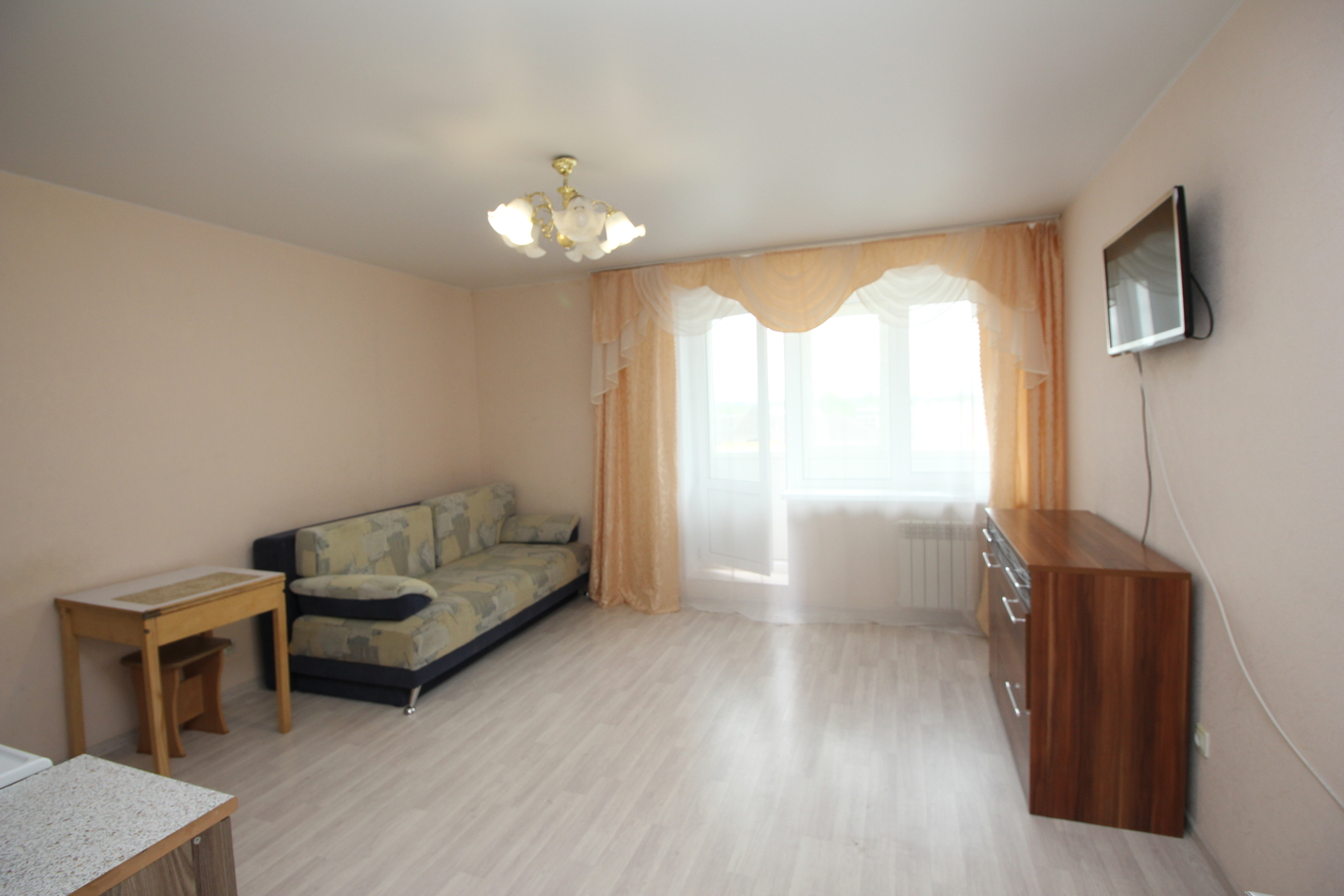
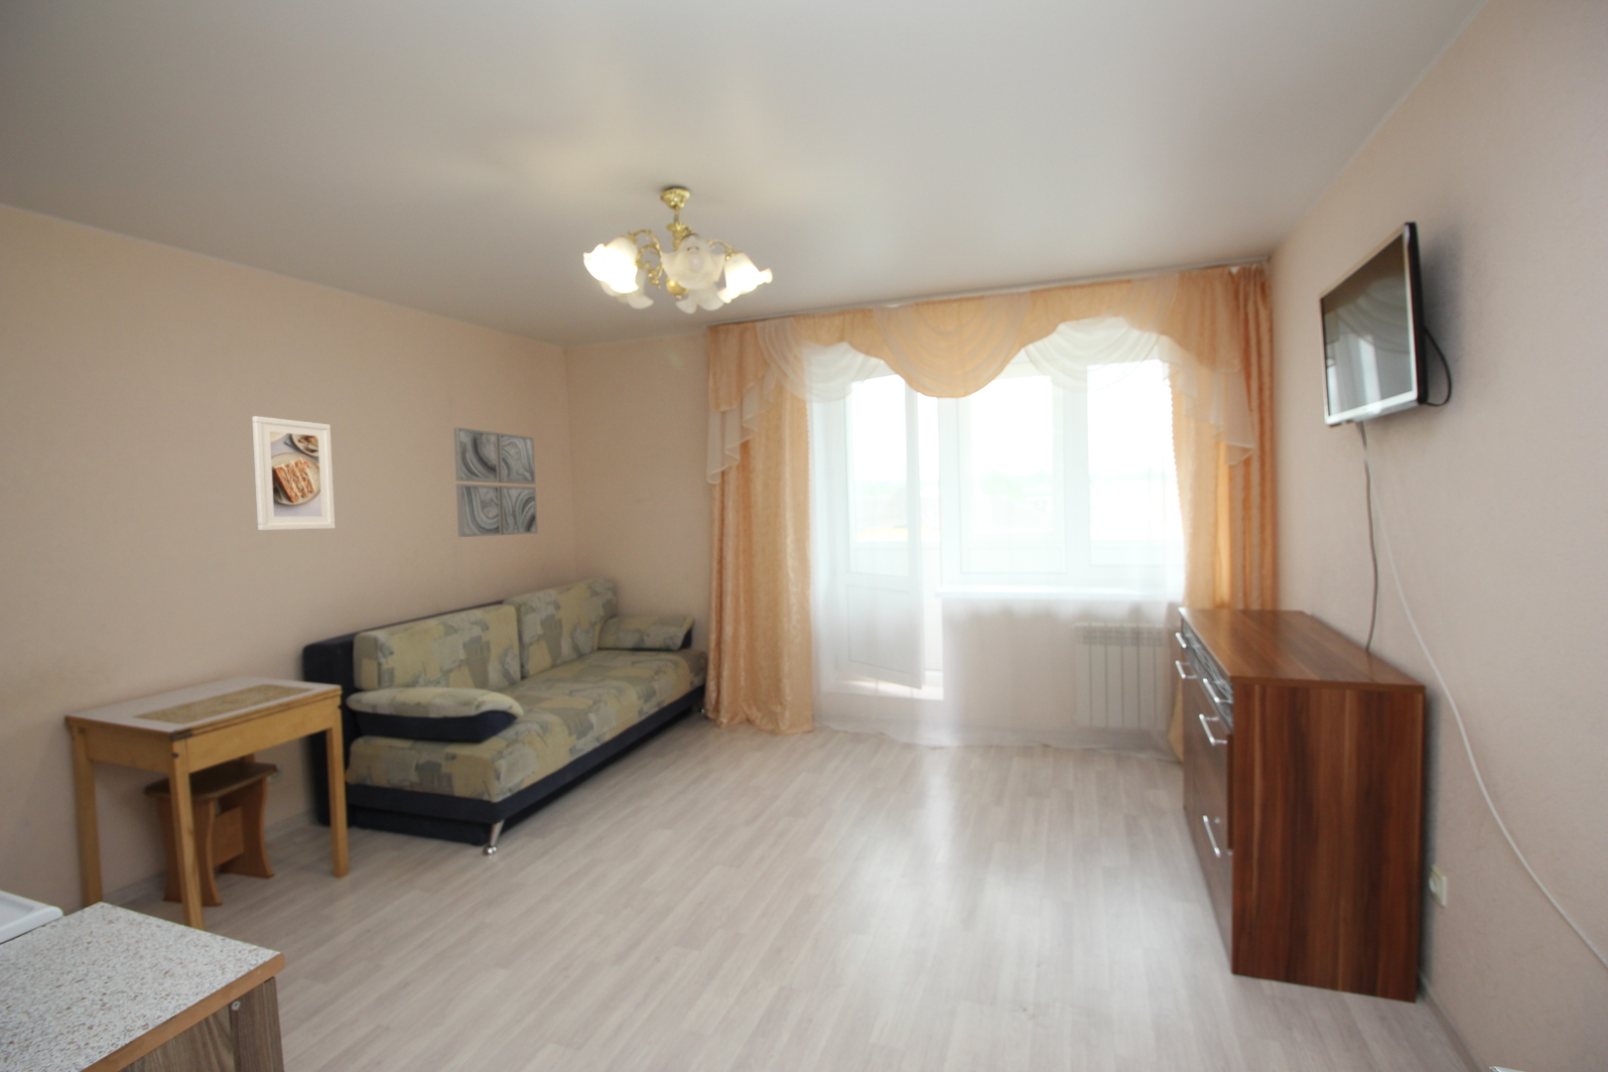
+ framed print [251,415,336,531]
+ wall art [452,426,538,538]
